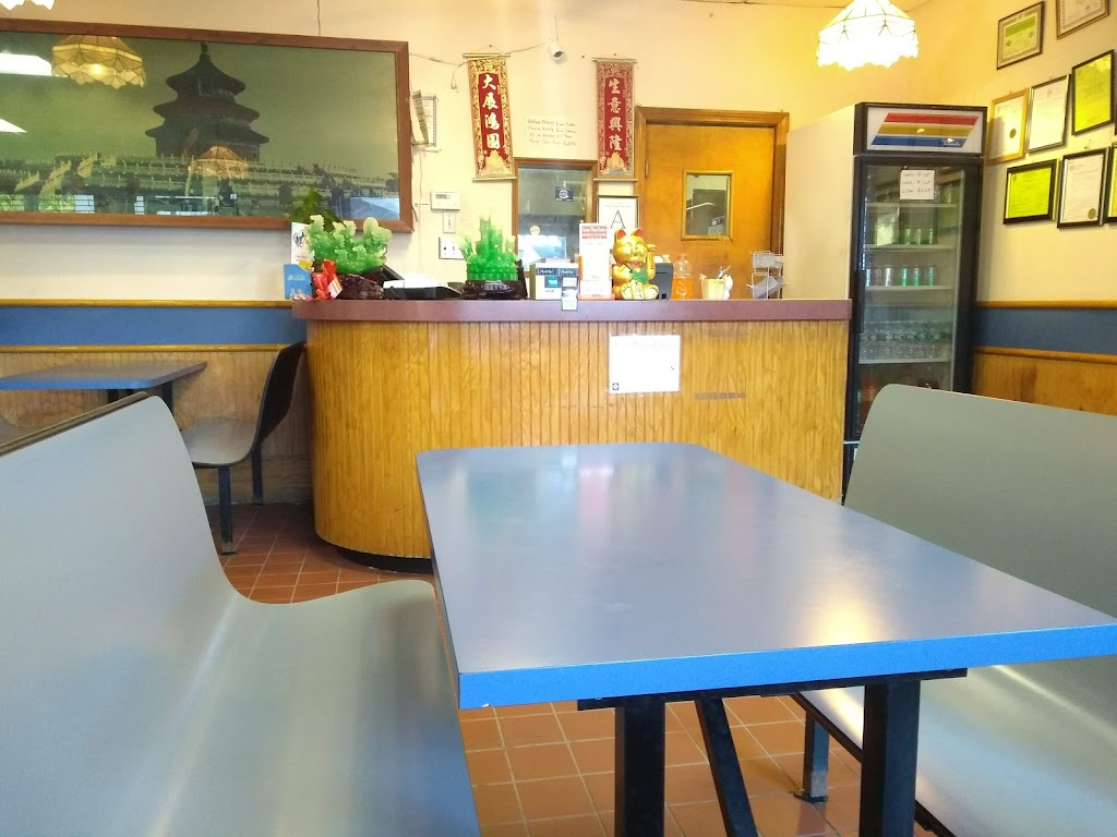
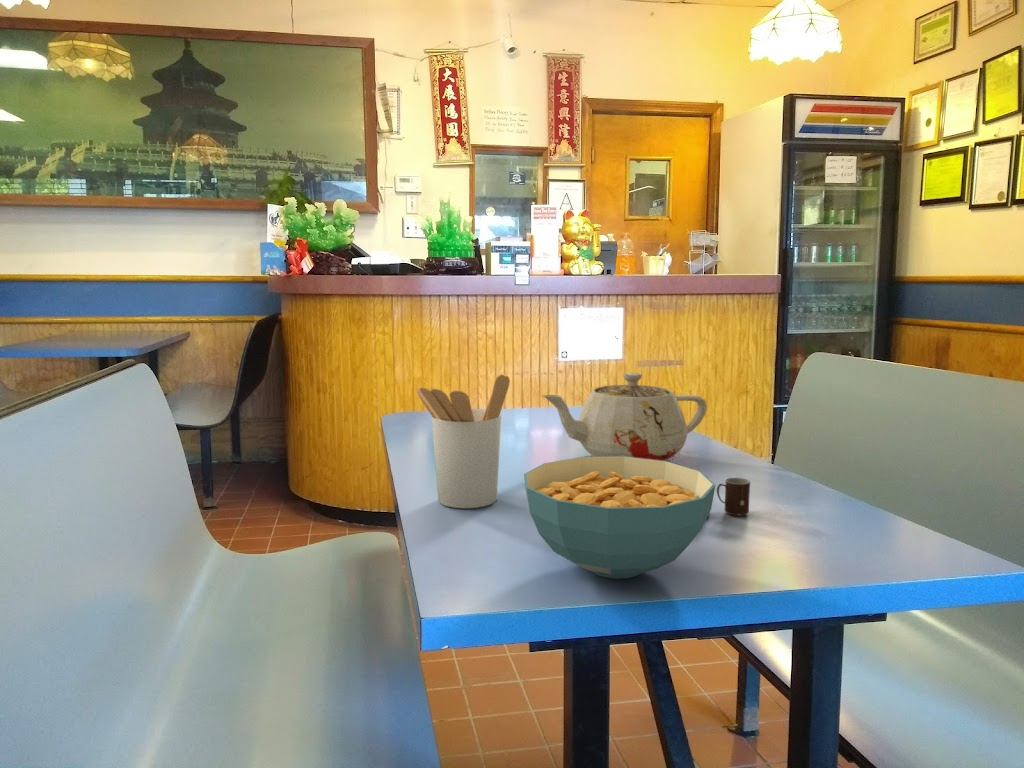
+ utensil holder [415,373,511,509]
+ teapot [541,372,708,462]
+ cup [707,477,751,517]
+ cereal bowl [523,456,716,579]
